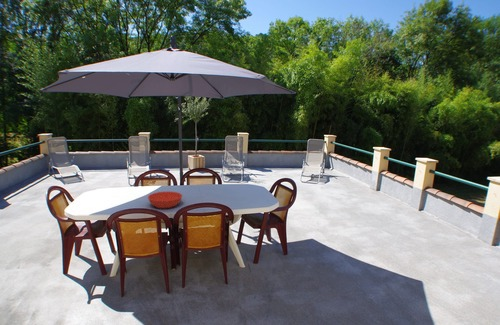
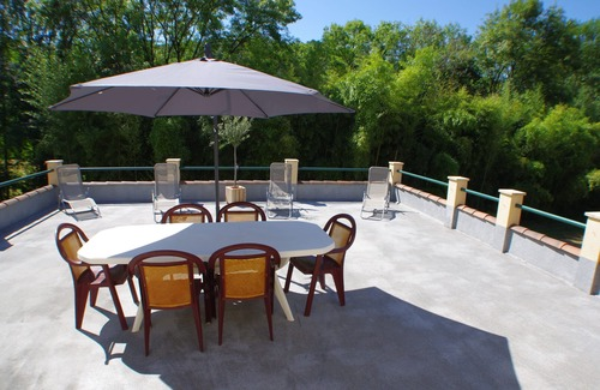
- bowl [147,190,183,209]
